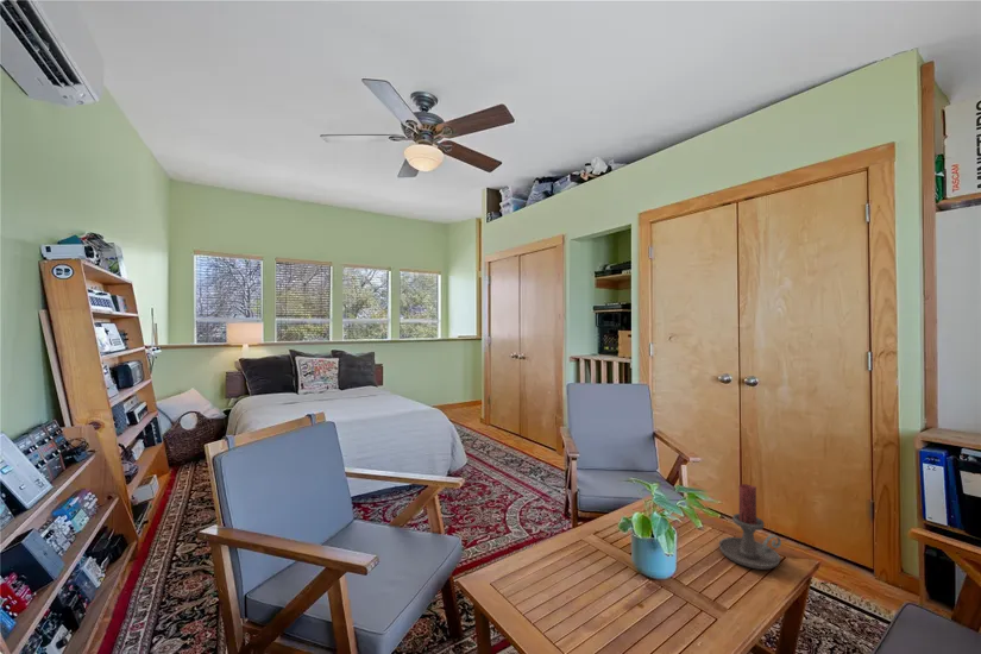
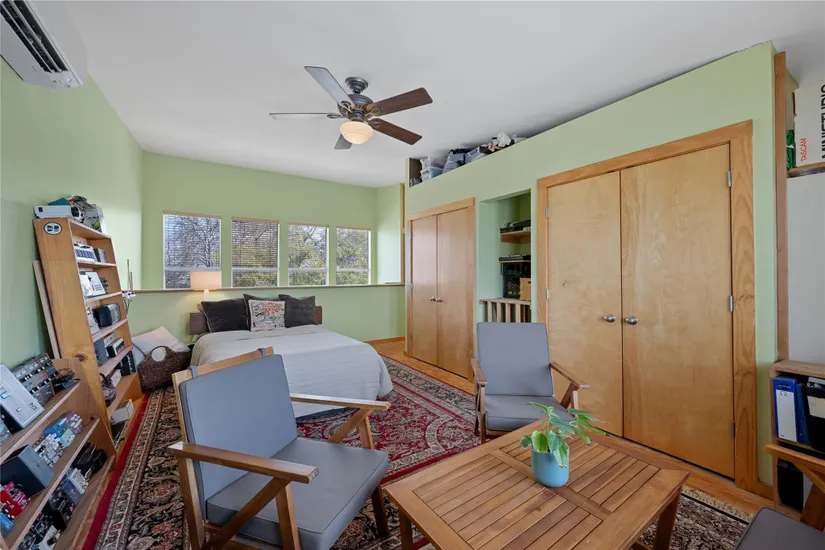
- candle holder [717,483,782,571]
